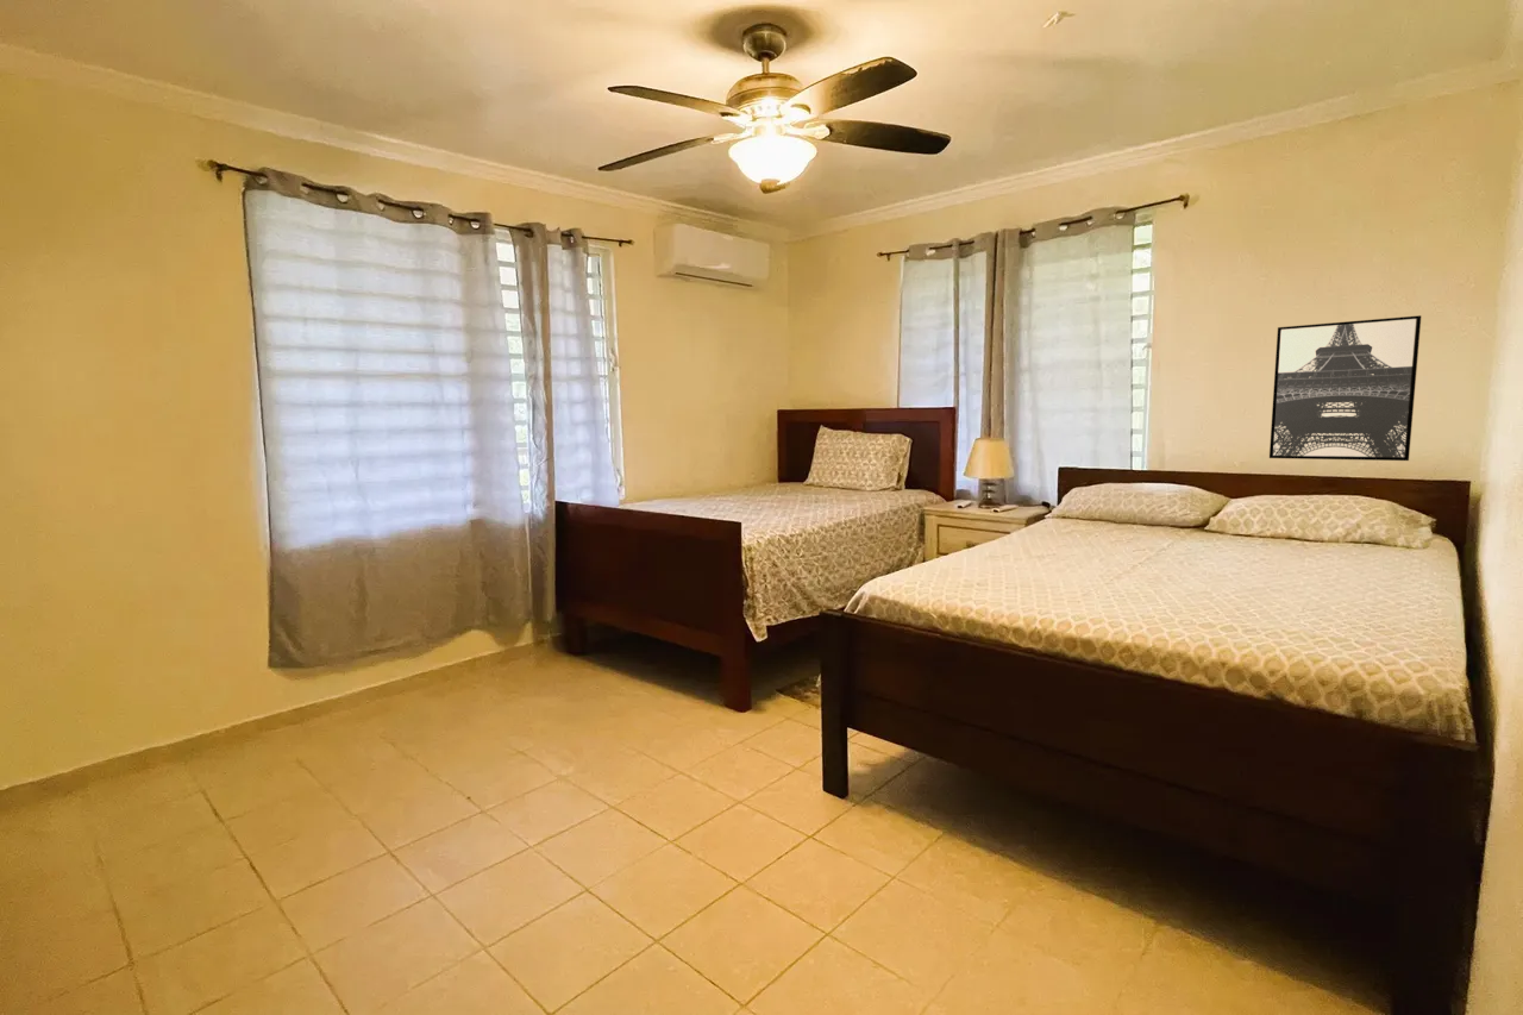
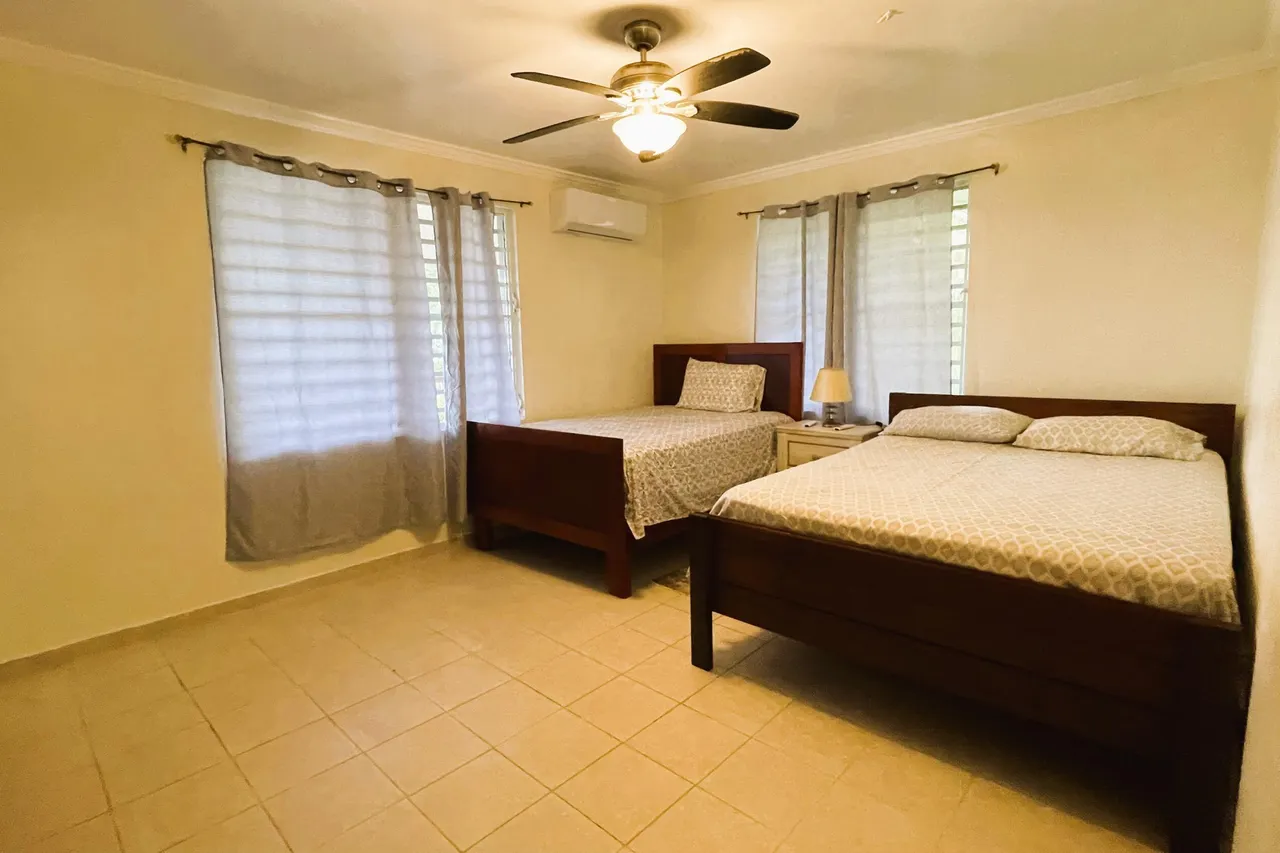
- wall art [1268,314,1423,462]
